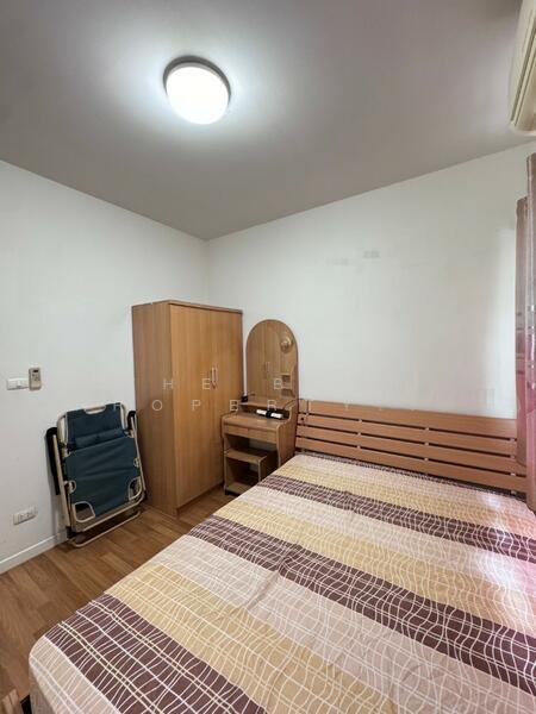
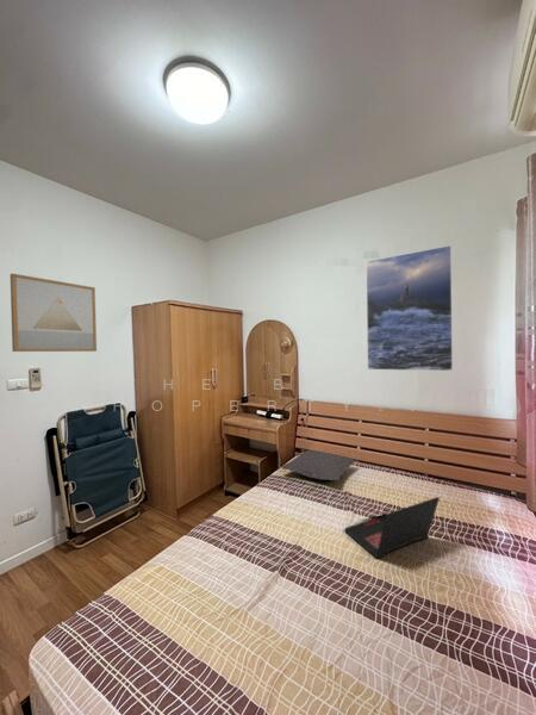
+ laptop [343,496,441,559]
+ wall art [10,273,98,353]
+ pillow [281,449,356,483]
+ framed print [364,244,454,372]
